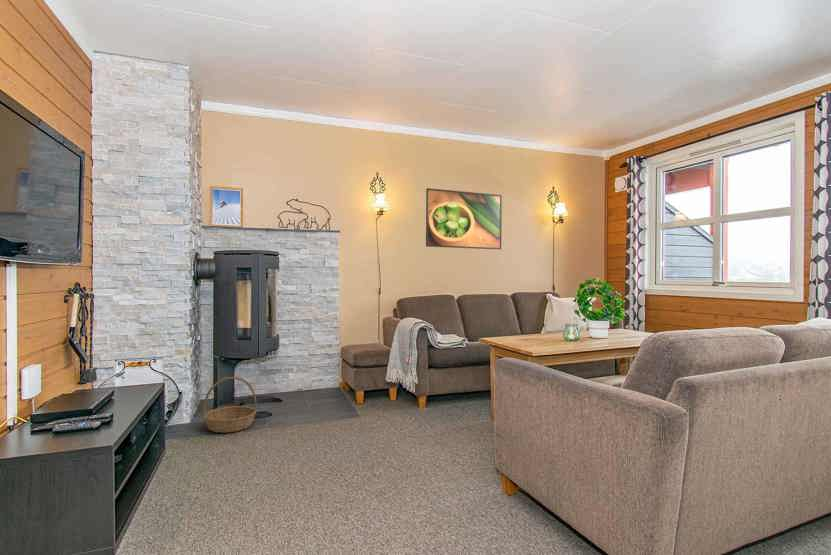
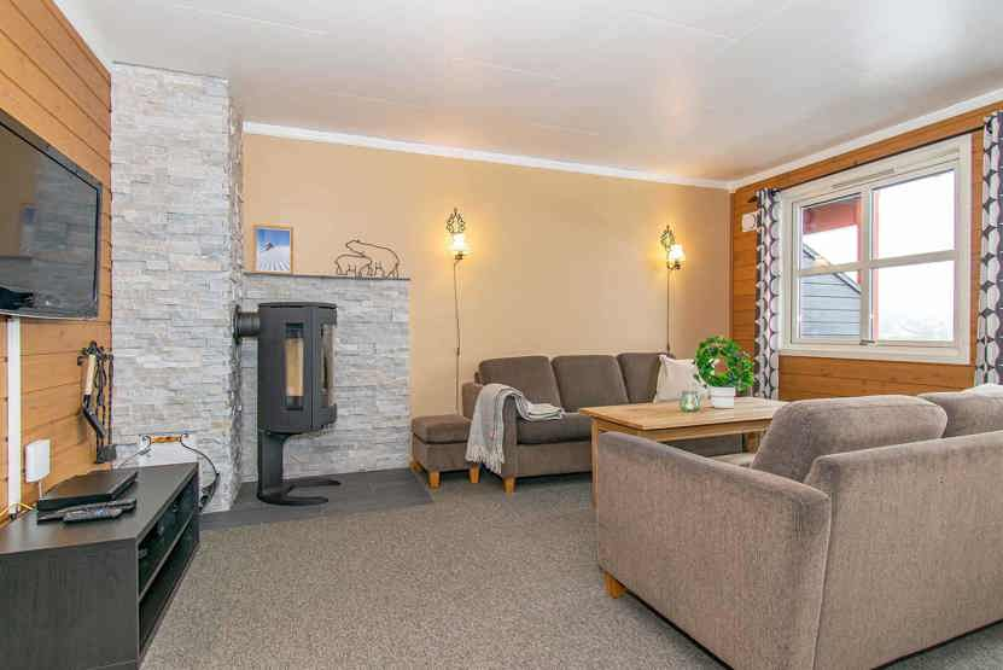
- basket [202,376,258,434]
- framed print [425,187,503,250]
